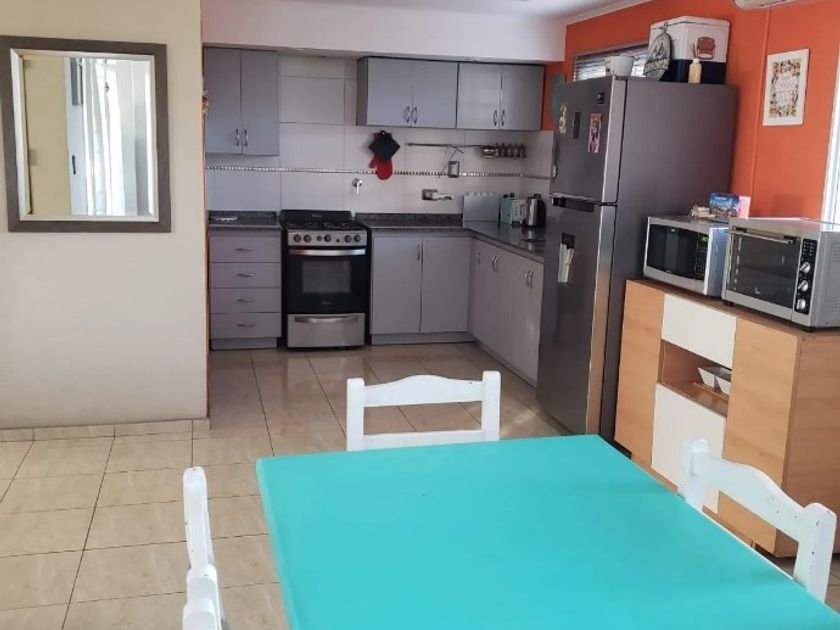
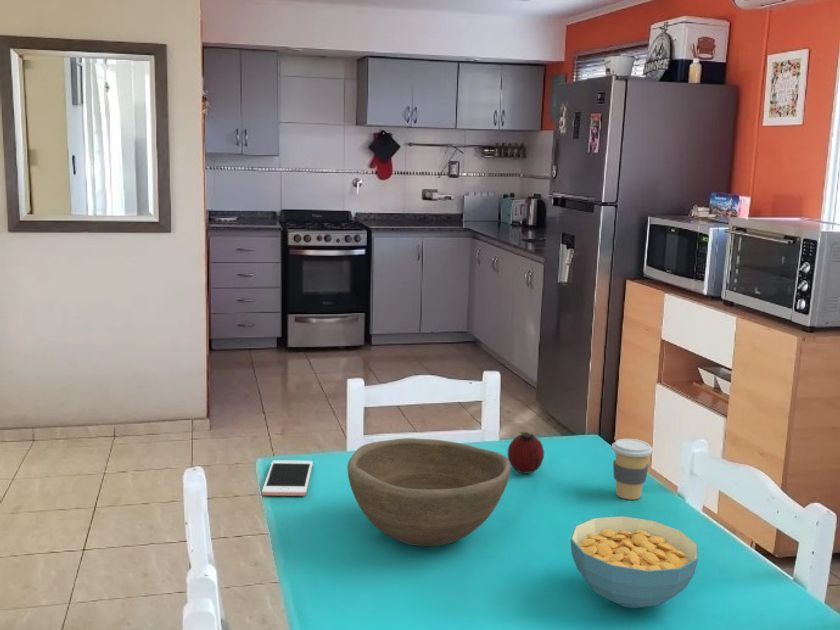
+ fruit [506,431,545,474]
+ bowl [347,437,511,547]
+ cell phone [261,459,314,497]
+ coffee cup [611,438,654,500]
+ cereal bowl [570,515,699,609]
